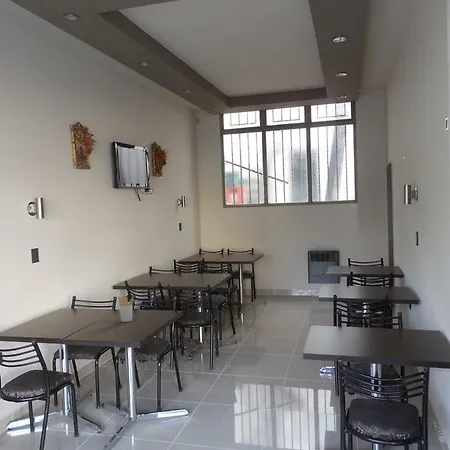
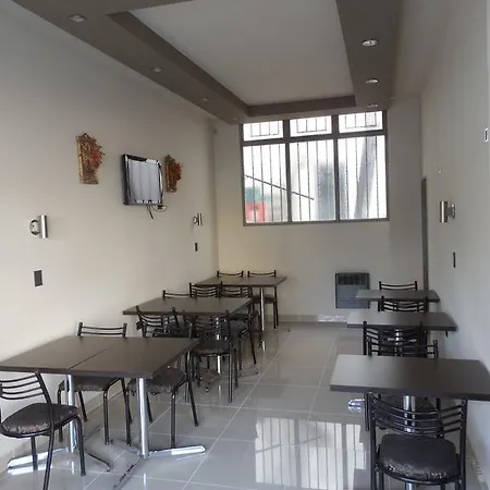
- utensil holder [117,295,135,323]
